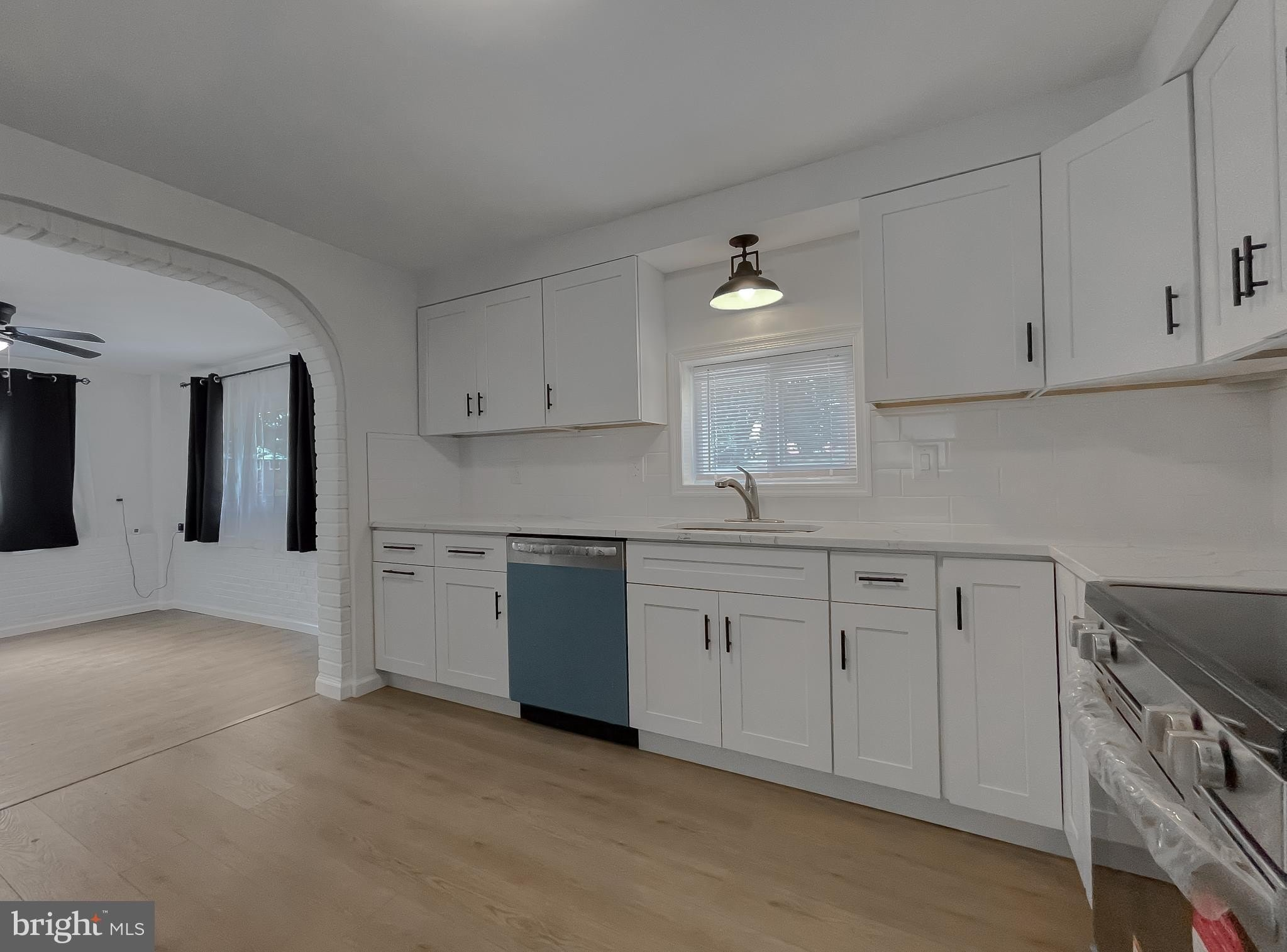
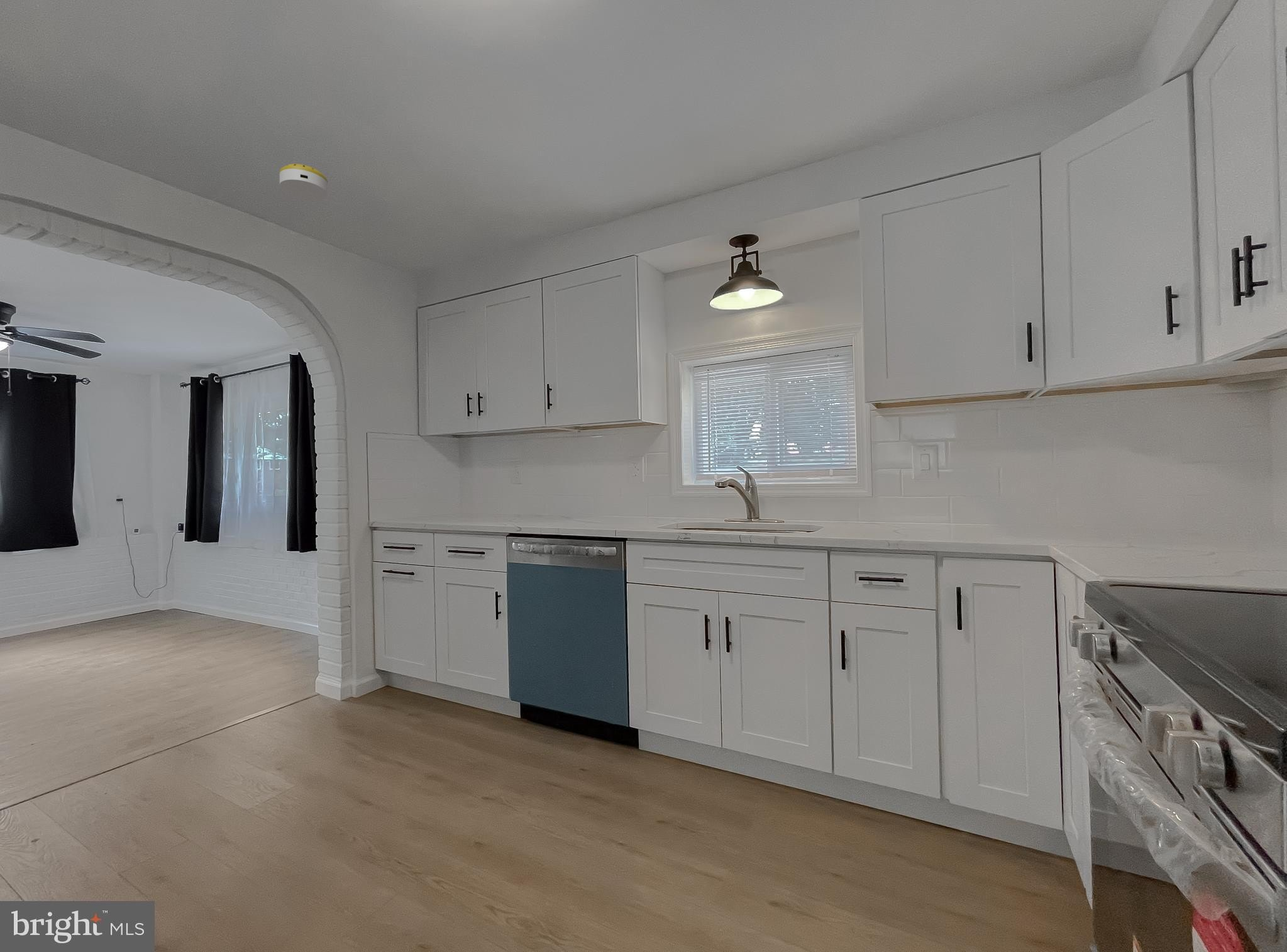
+ smoke detector [279,163,328,201]
